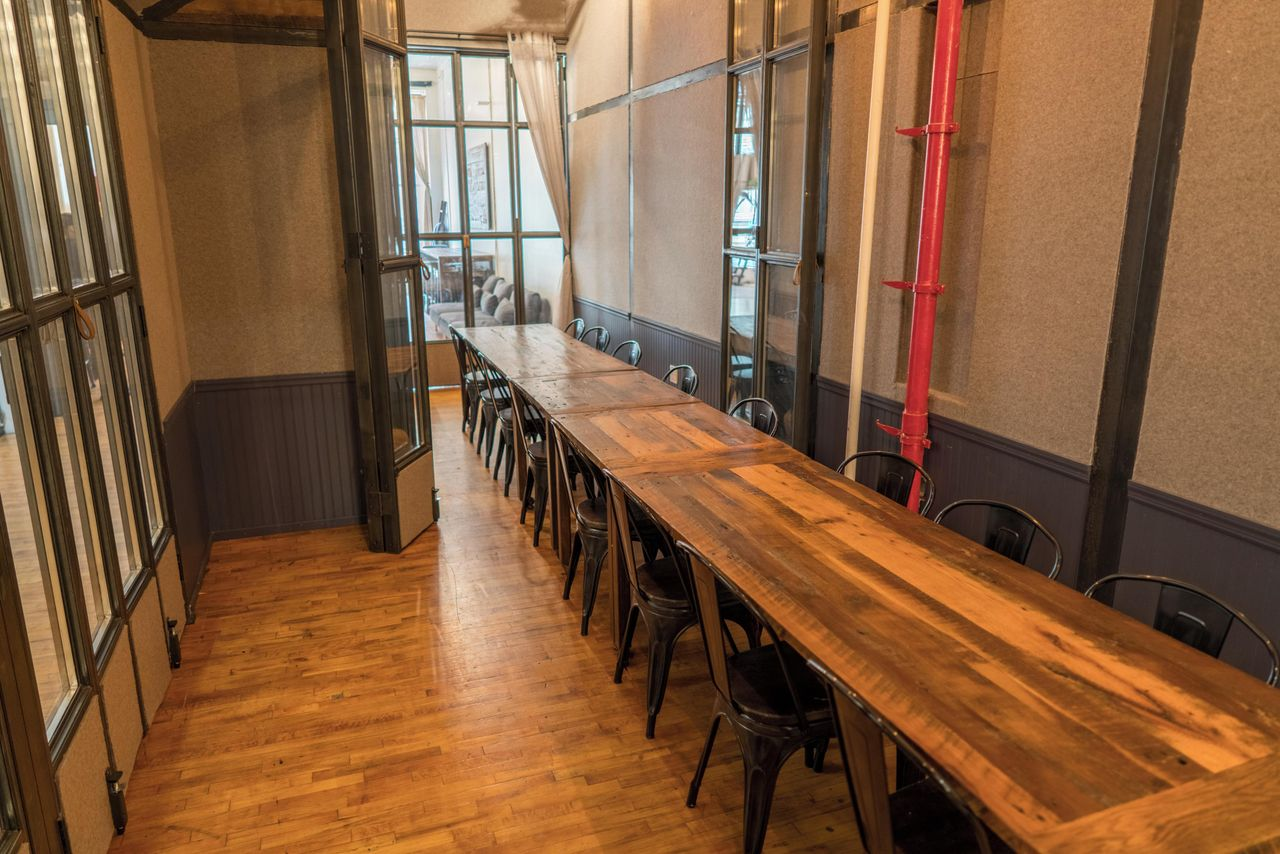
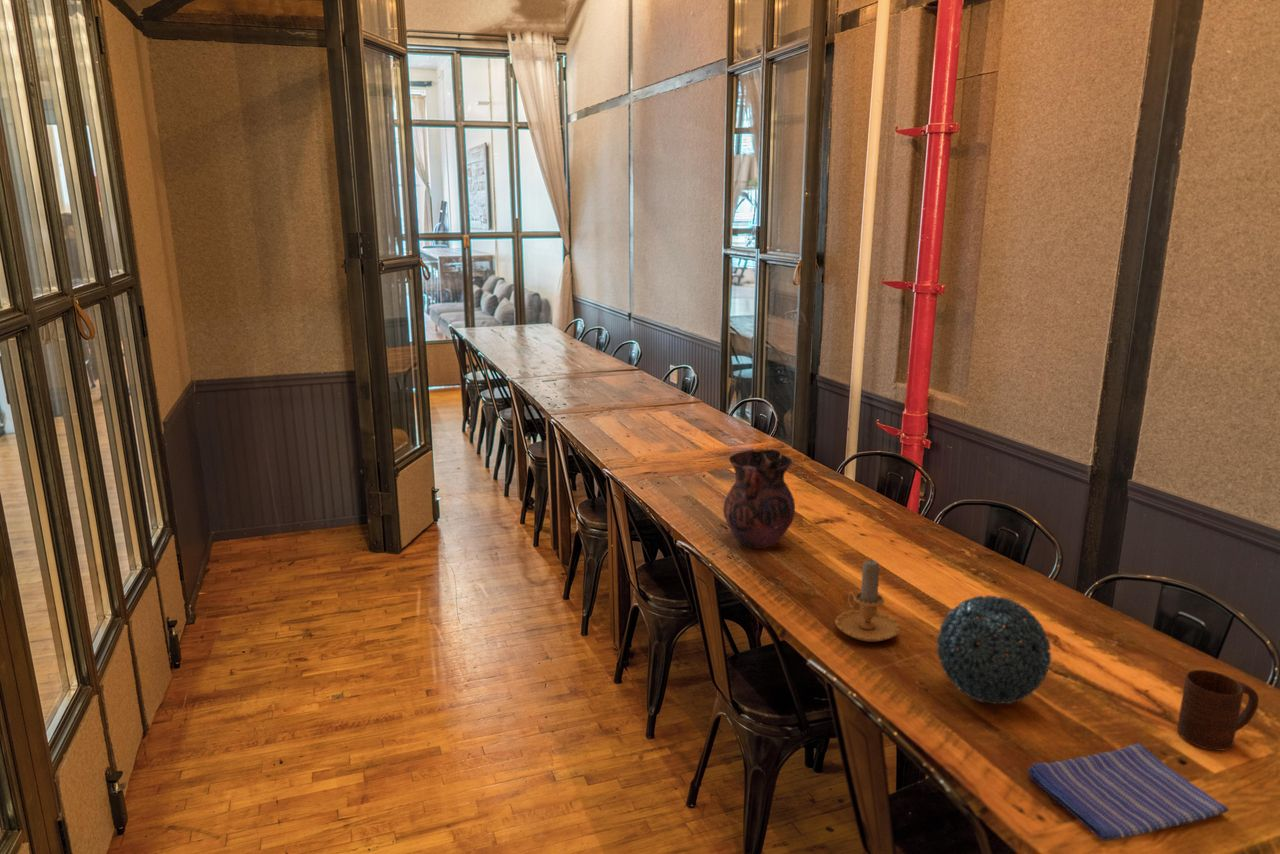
+ candle [834,558,901,643]
+ decorative ball [936,595,1052,705]
+ cup [1176,669,1260,752]
+ vase [722,448,796,550]
+ dish towel [1027,742,1230,842]
